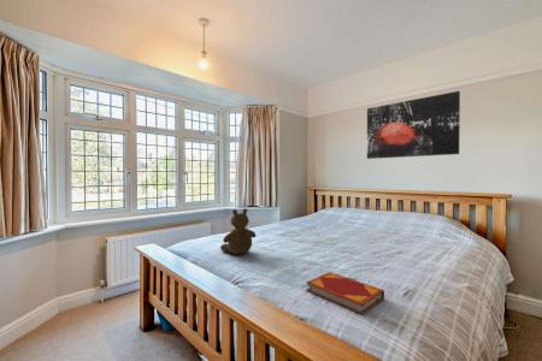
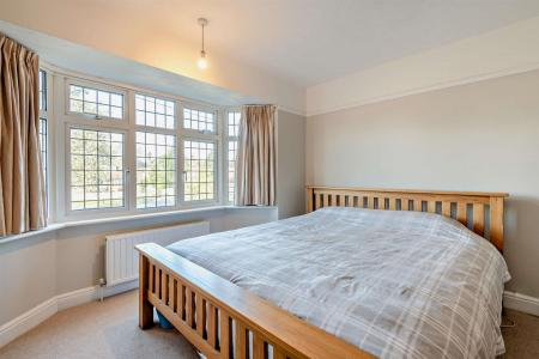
- hardback book [305,271,385,315]
- teddy bear [219,207,257,255]
- wall art [366,90,461,160]
